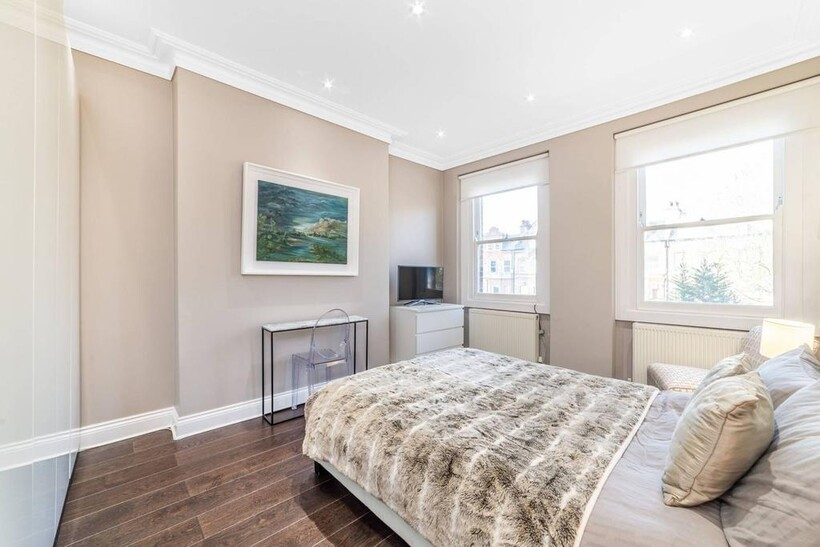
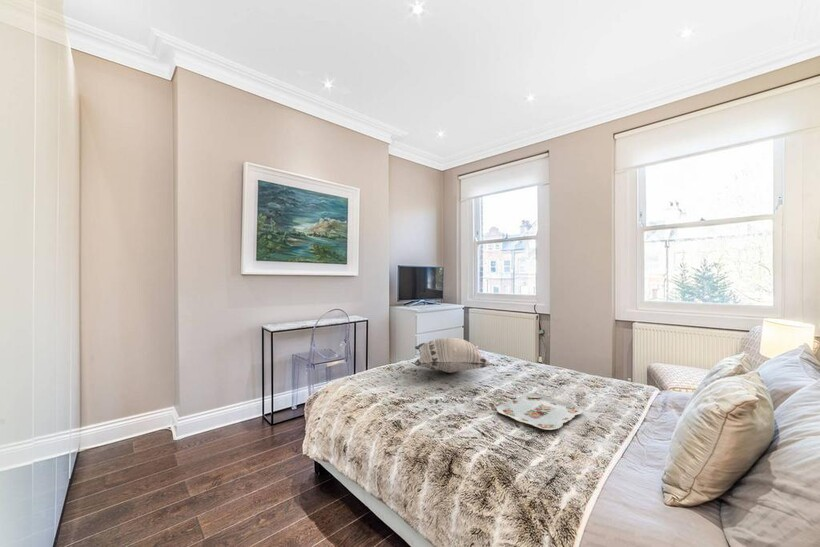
+ decorative pillow [413,337,493,374]
+ serving tray [496,393,584,431]
